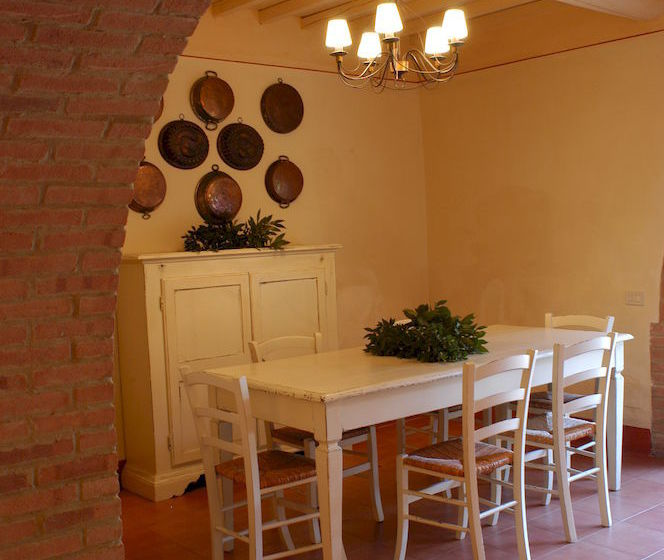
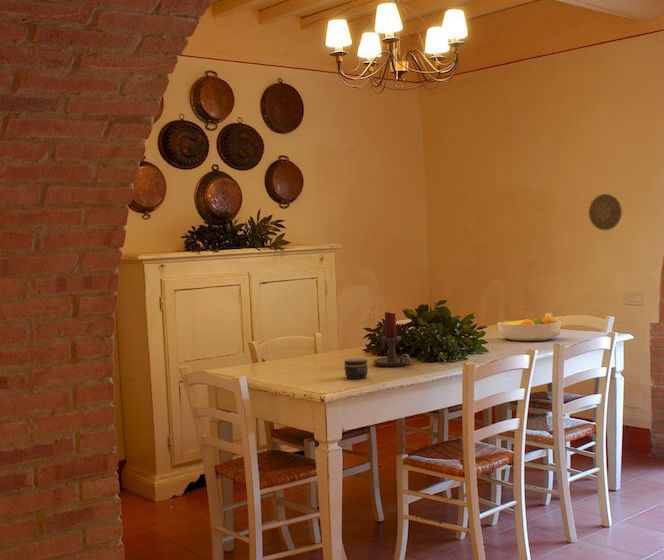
+ fruit bowl [496,314,562,342]
+ jar [343,357,369,380]
+ decorative plate [588,193,623,231]
+ candle holder [372,311,412,367]
